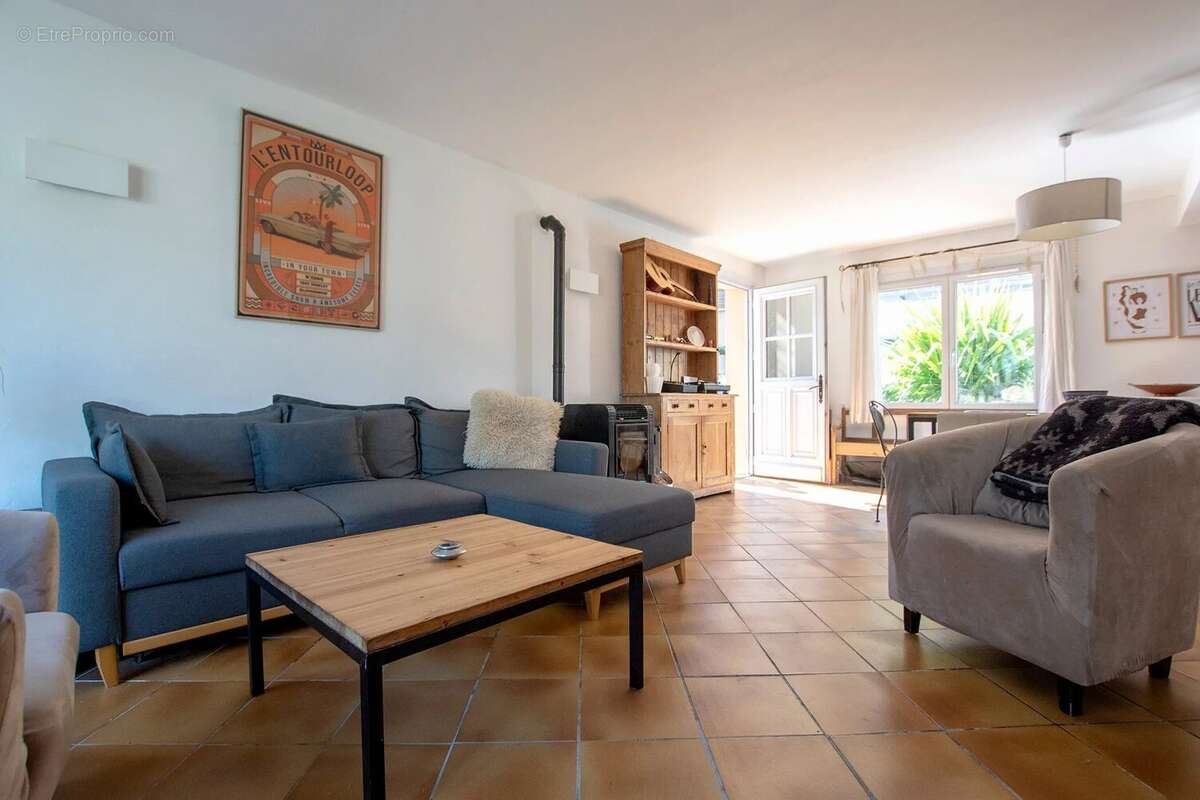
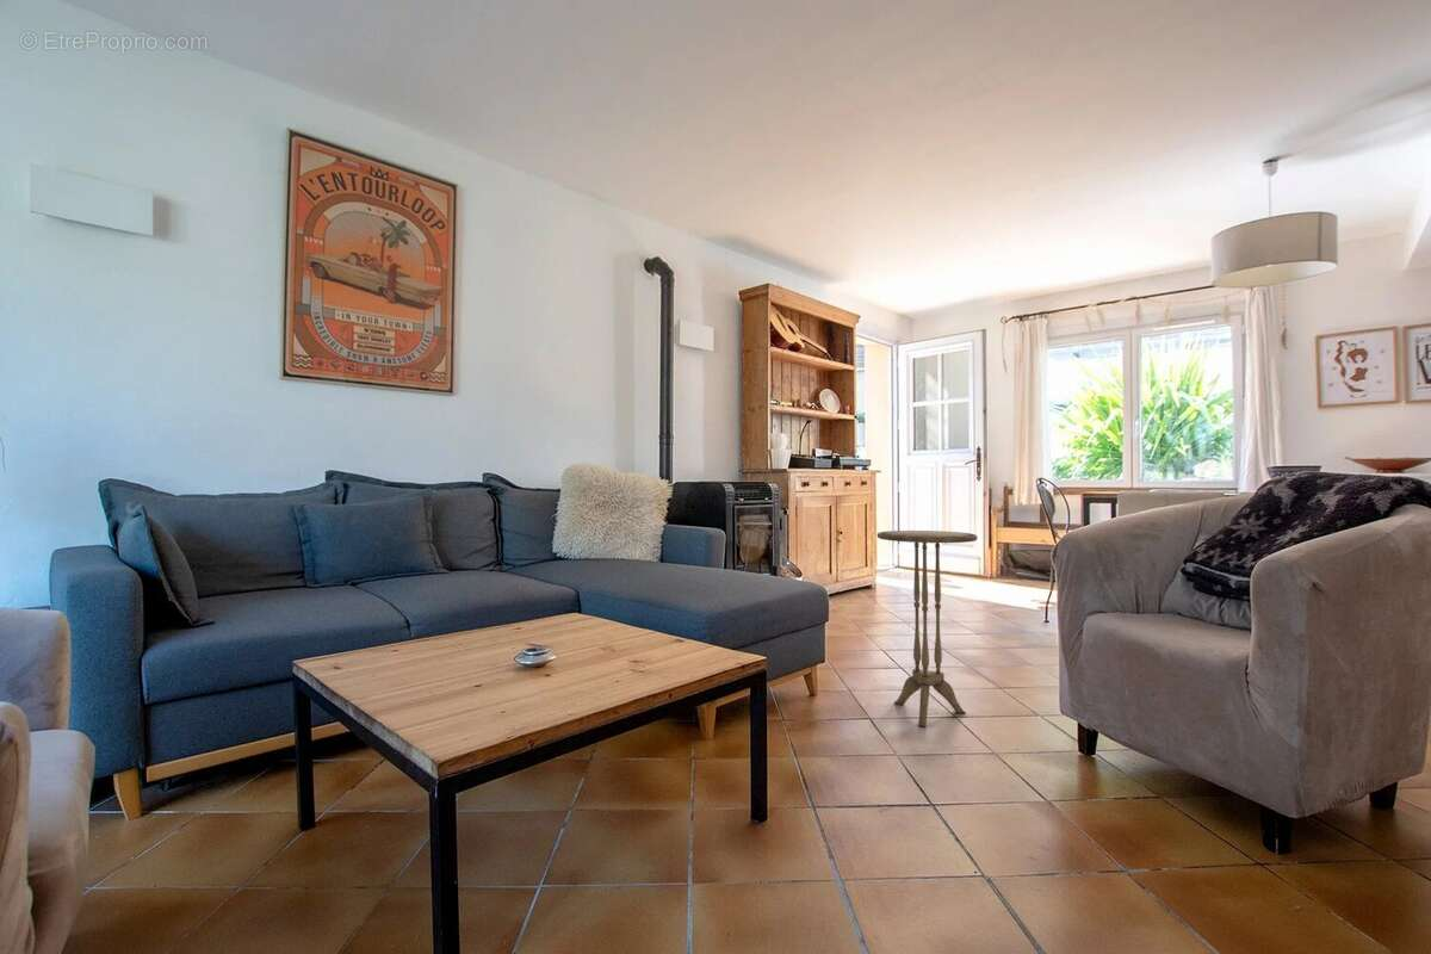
+ side table [876,529,979,729]
